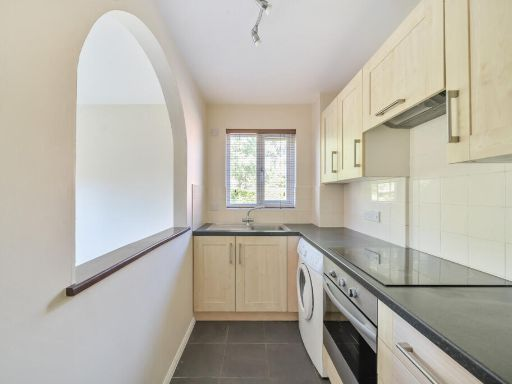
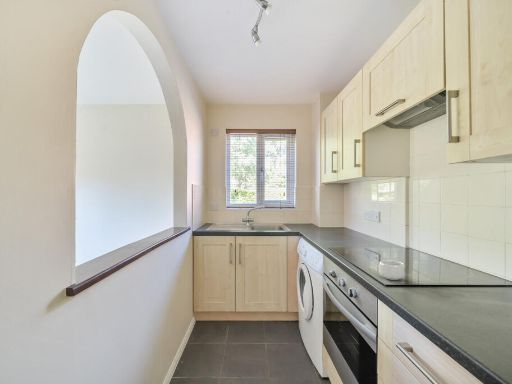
+ mug [378,259,406,281]
